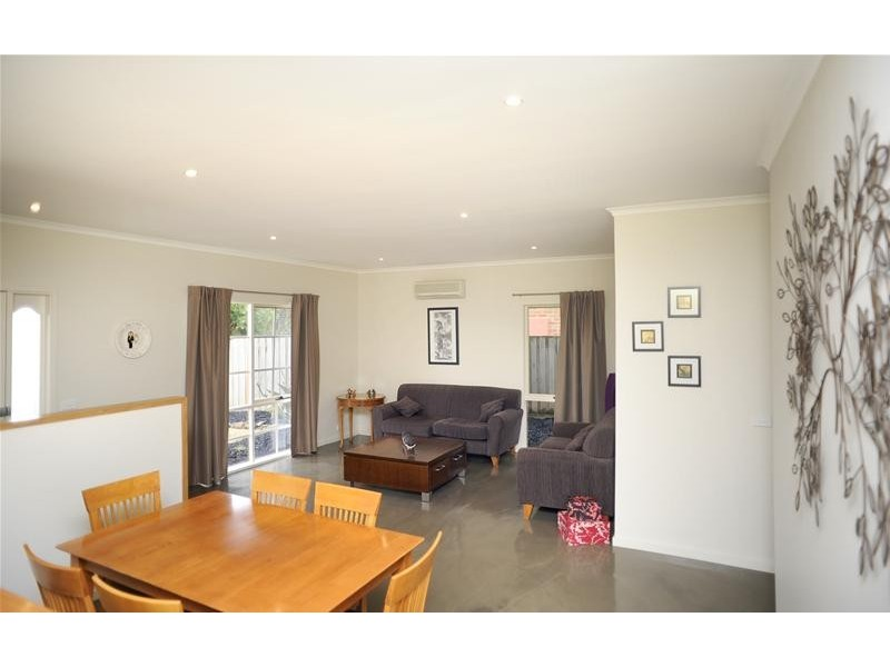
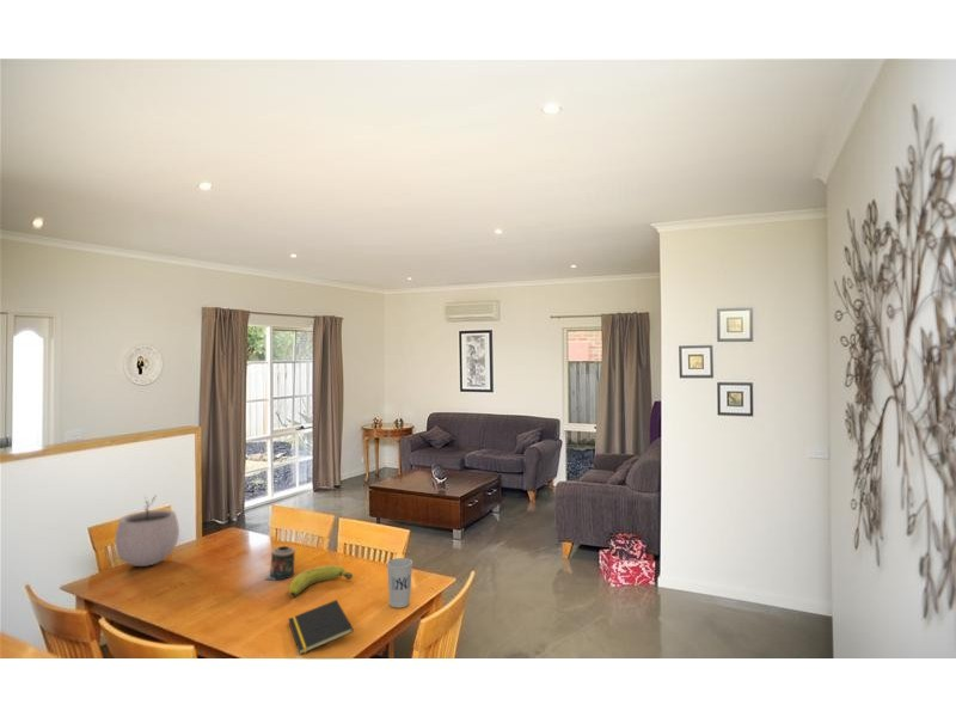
+ cup [386,557,413,609]
+ plant pot [114,495,180,568]
+ notepad [287,599,355,656]
+ candle [264,545,296,581]
+ fruit [288,564,354,598]
